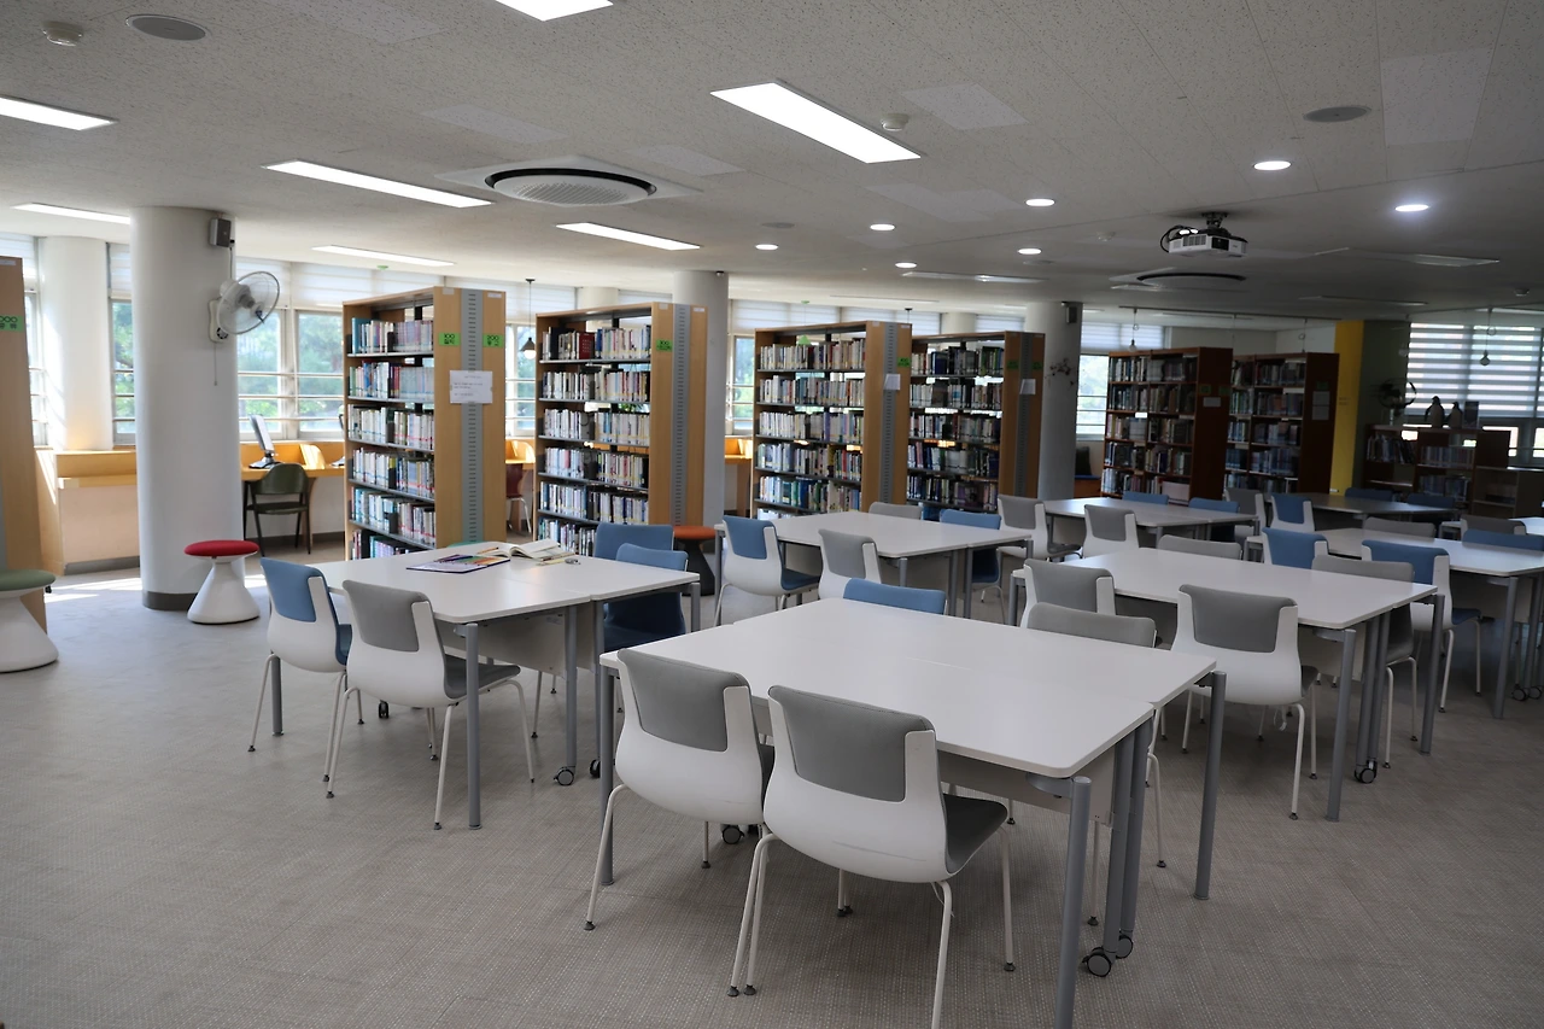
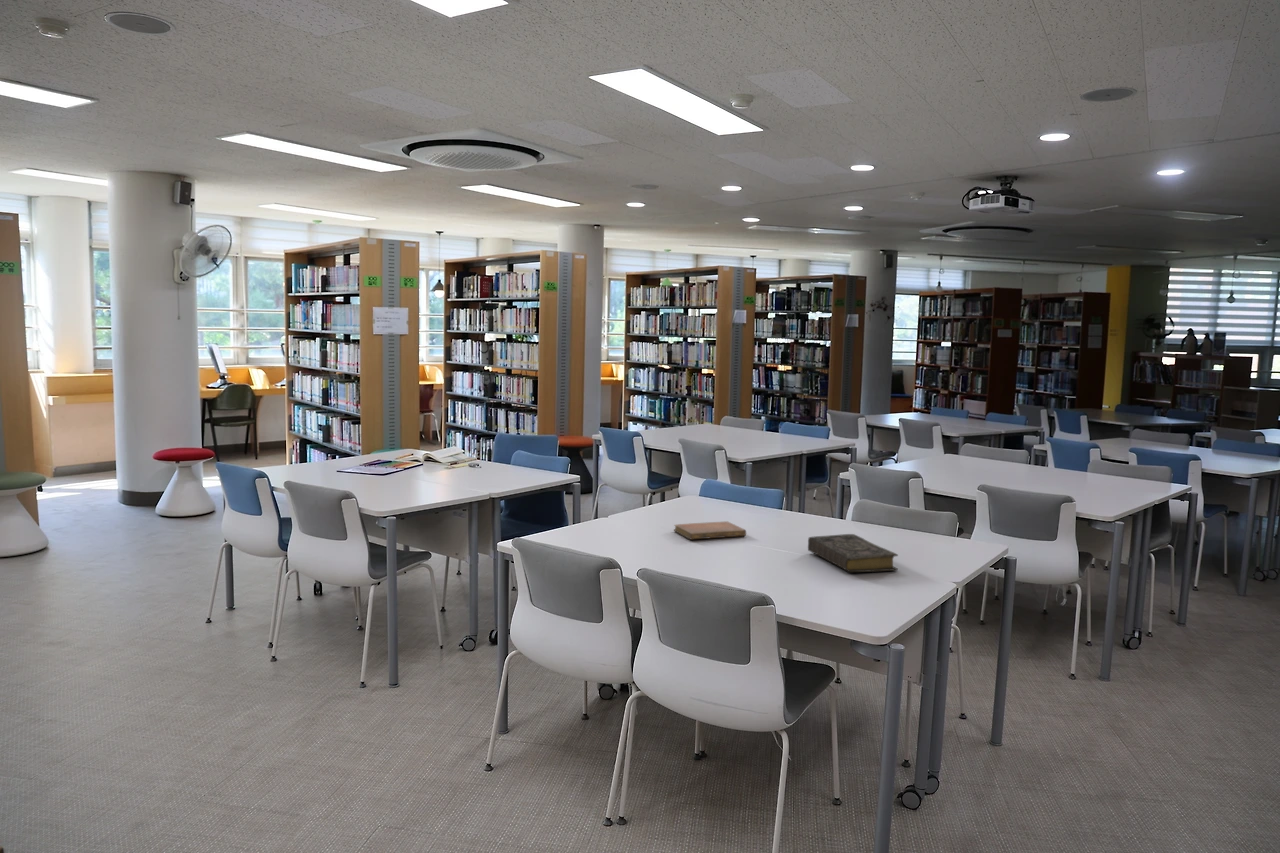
+ notebook [673,520,747,541]
+ book [807,533,899,573]
